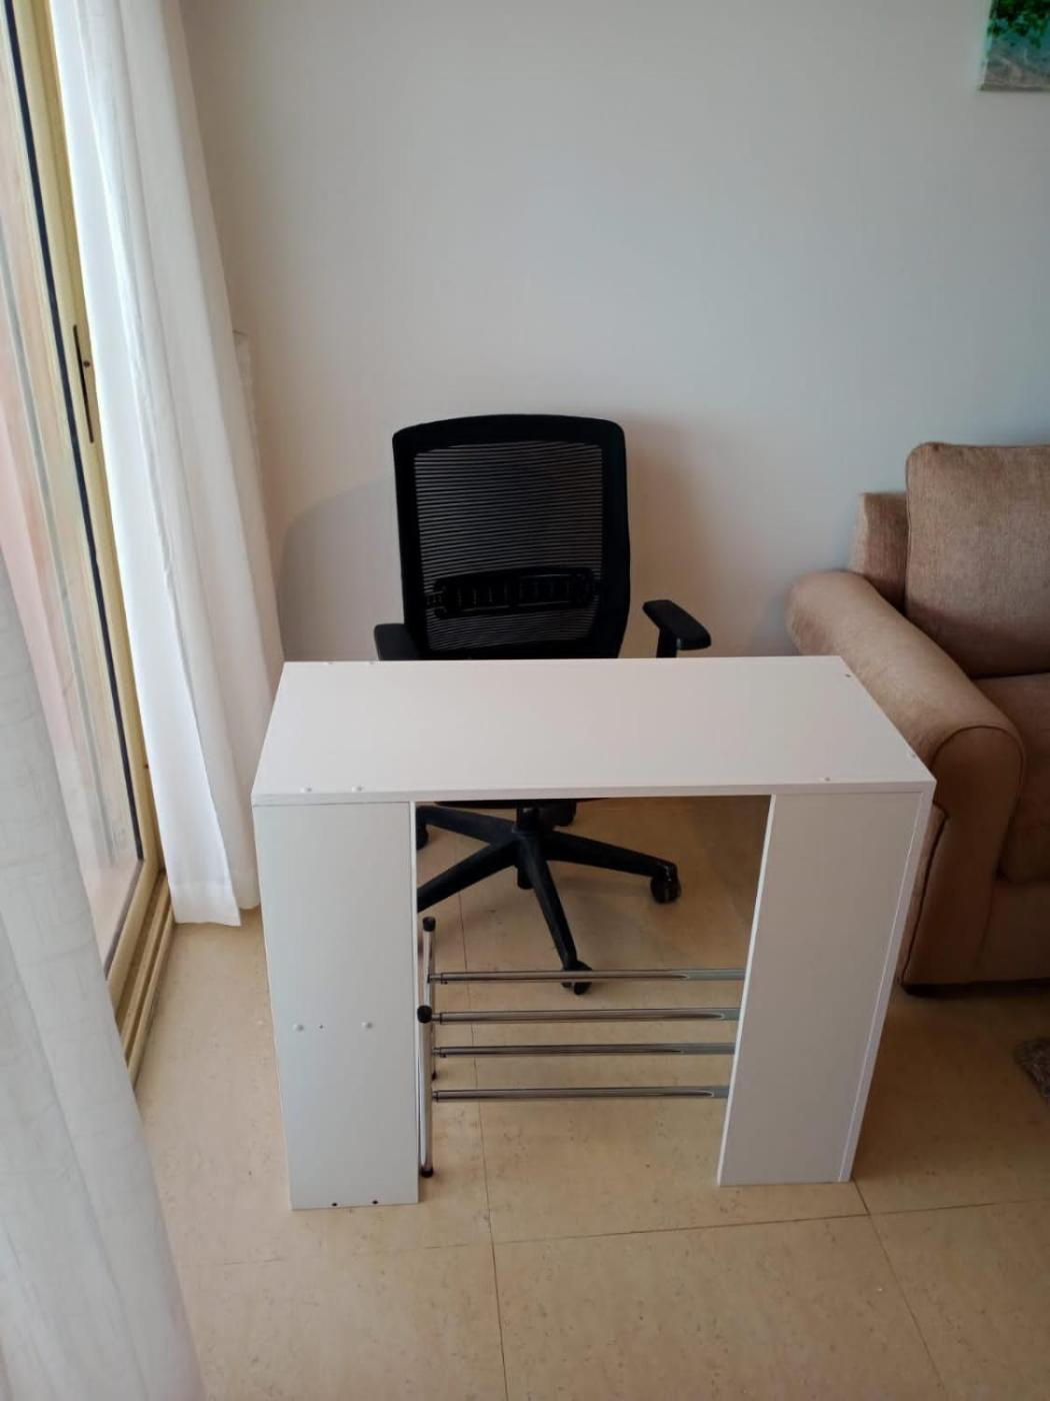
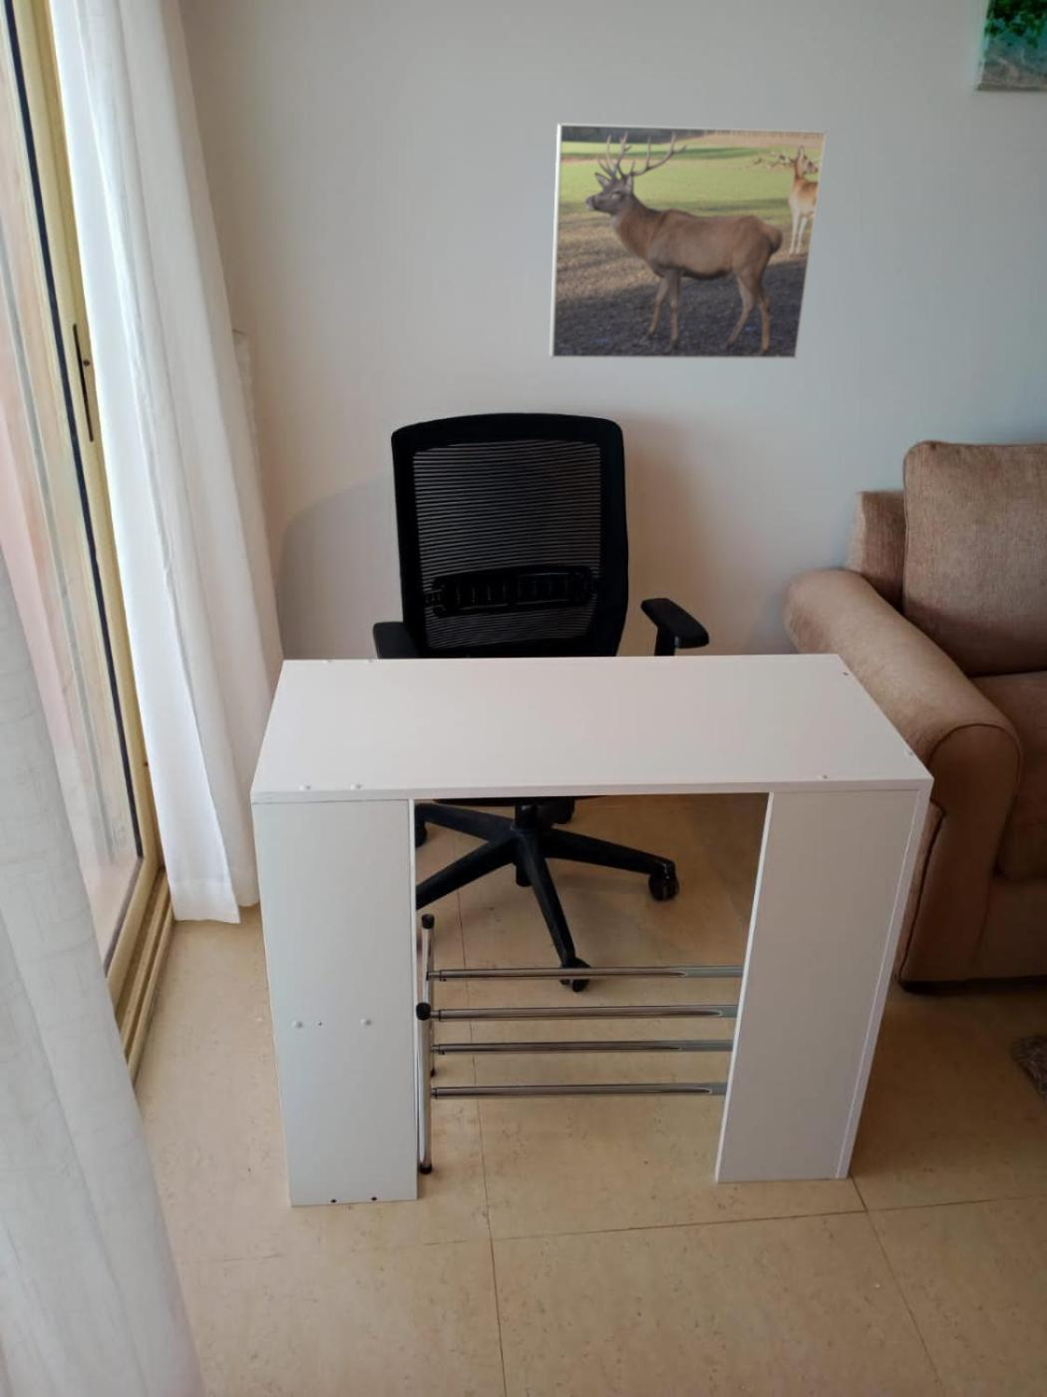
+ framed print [549,122,828,360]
